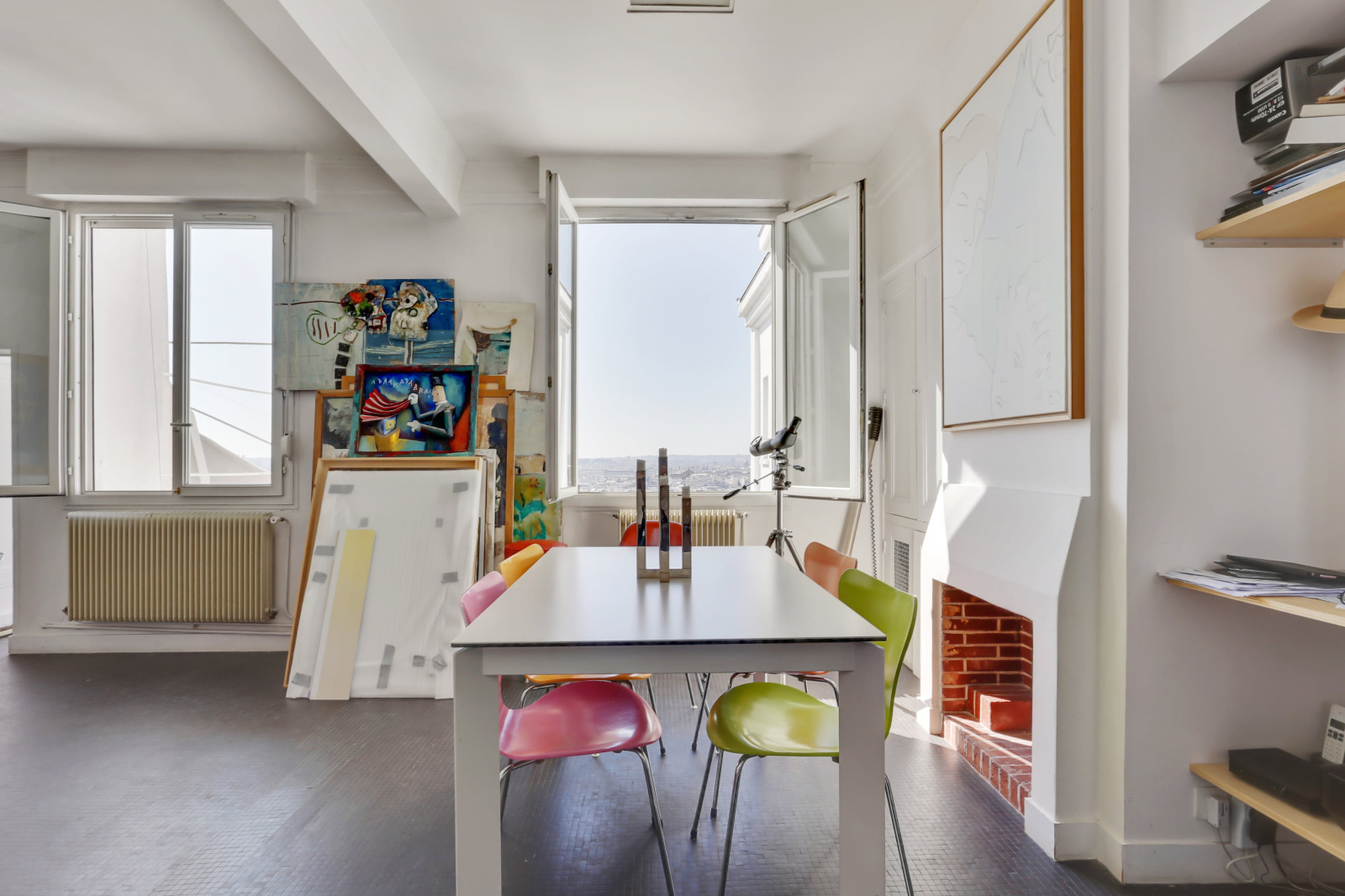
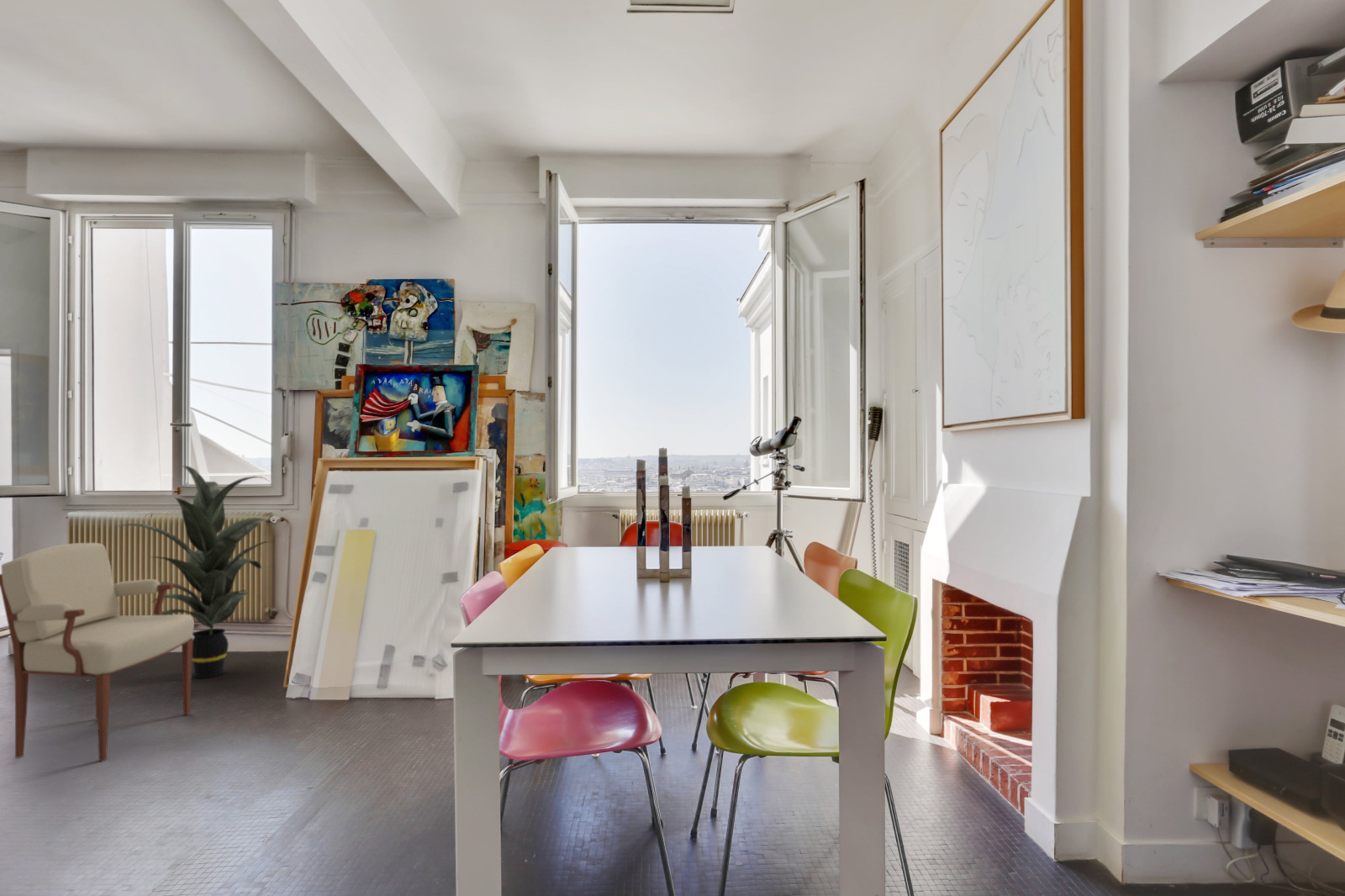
+ armchair [0,542,195,762]
+ indoor plant [115,465,278,679]
